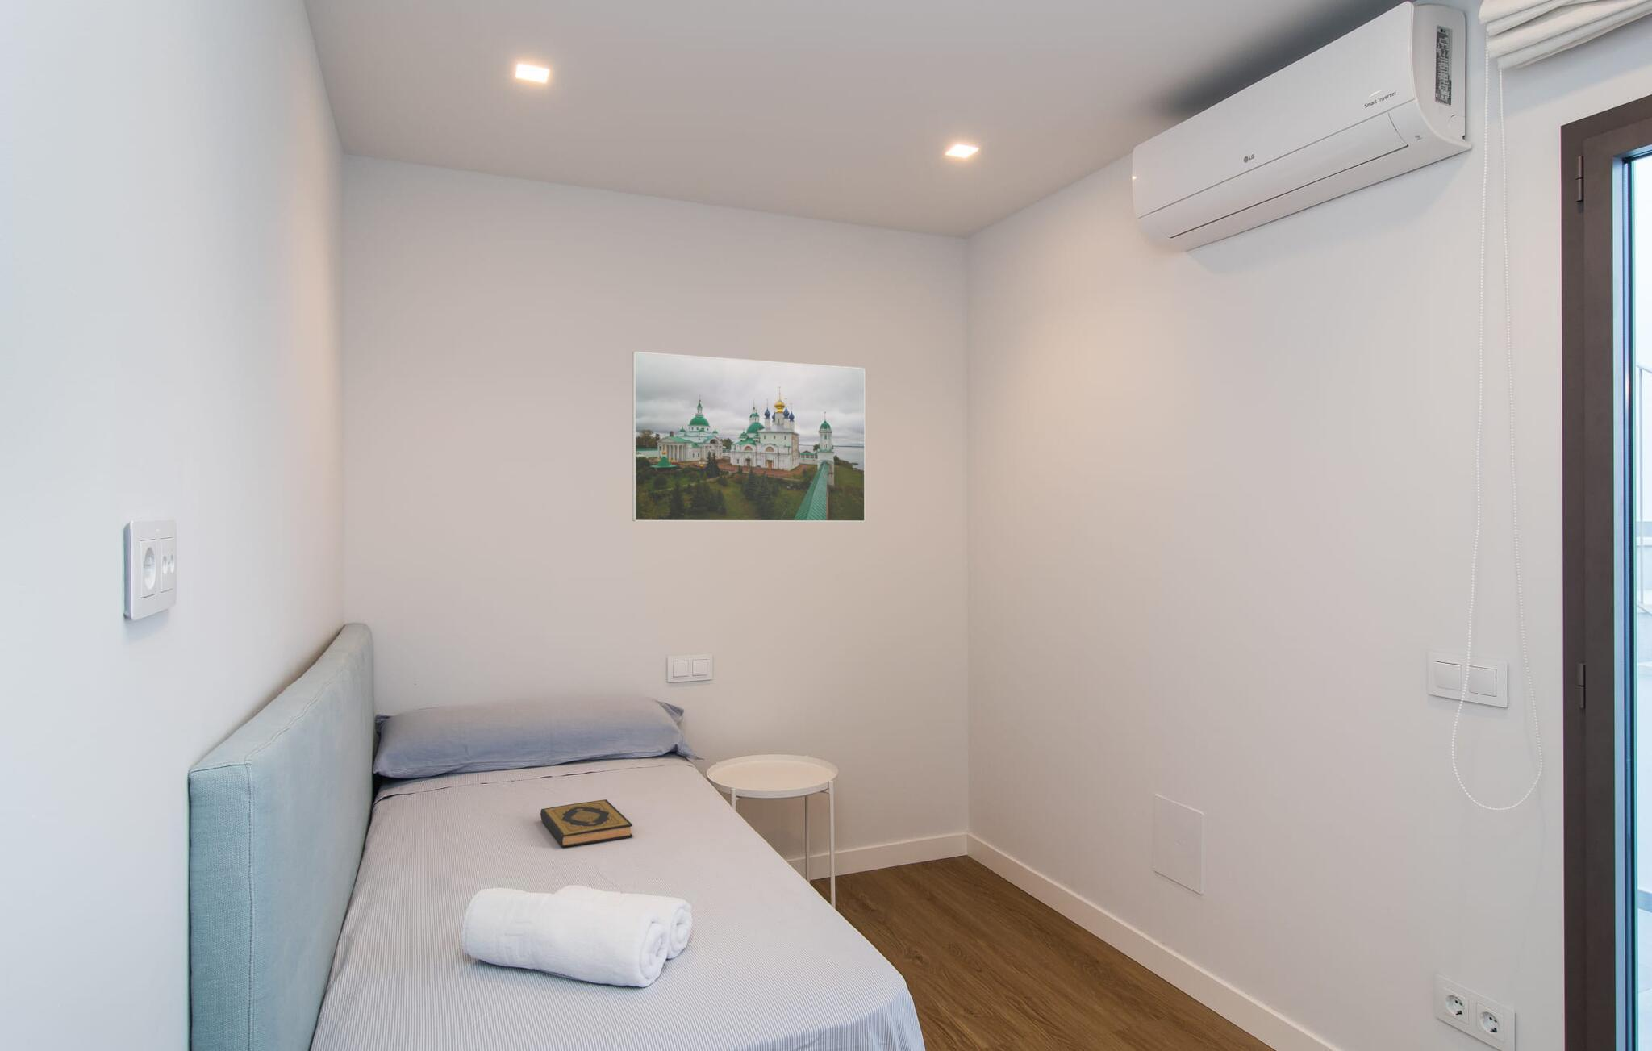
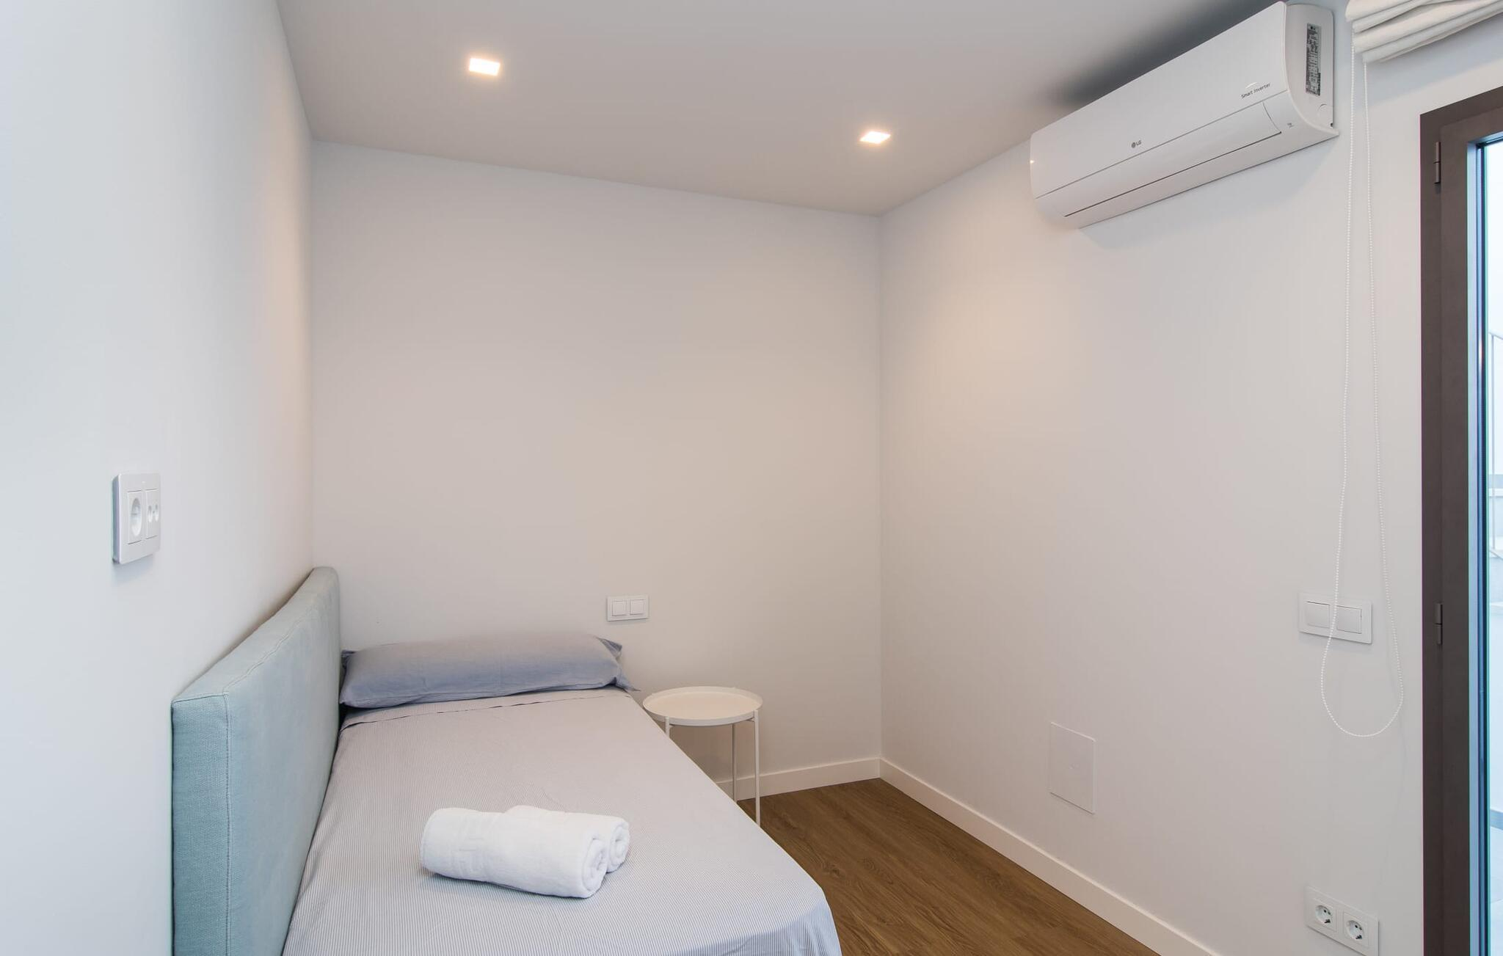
- hardback book [539,798,633,848]
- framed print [632,350,866,522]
